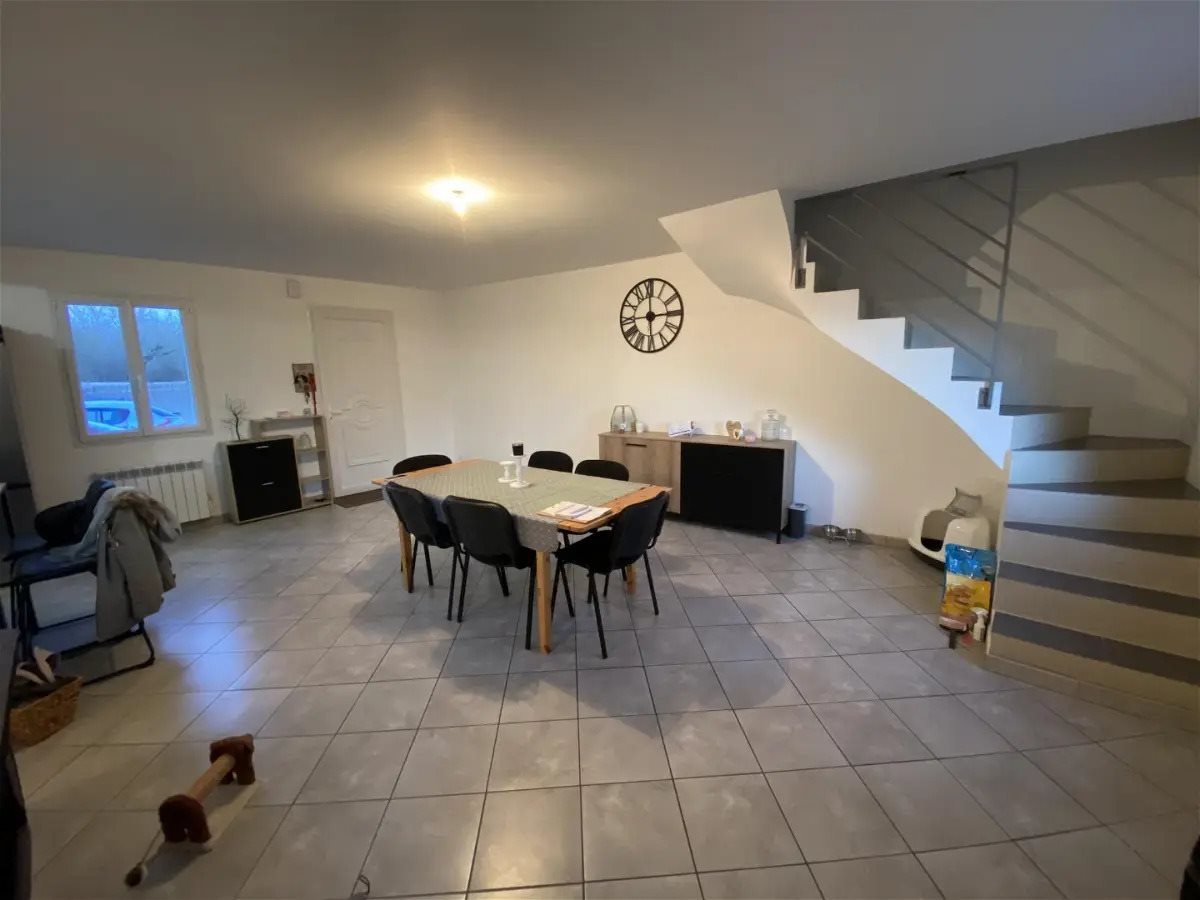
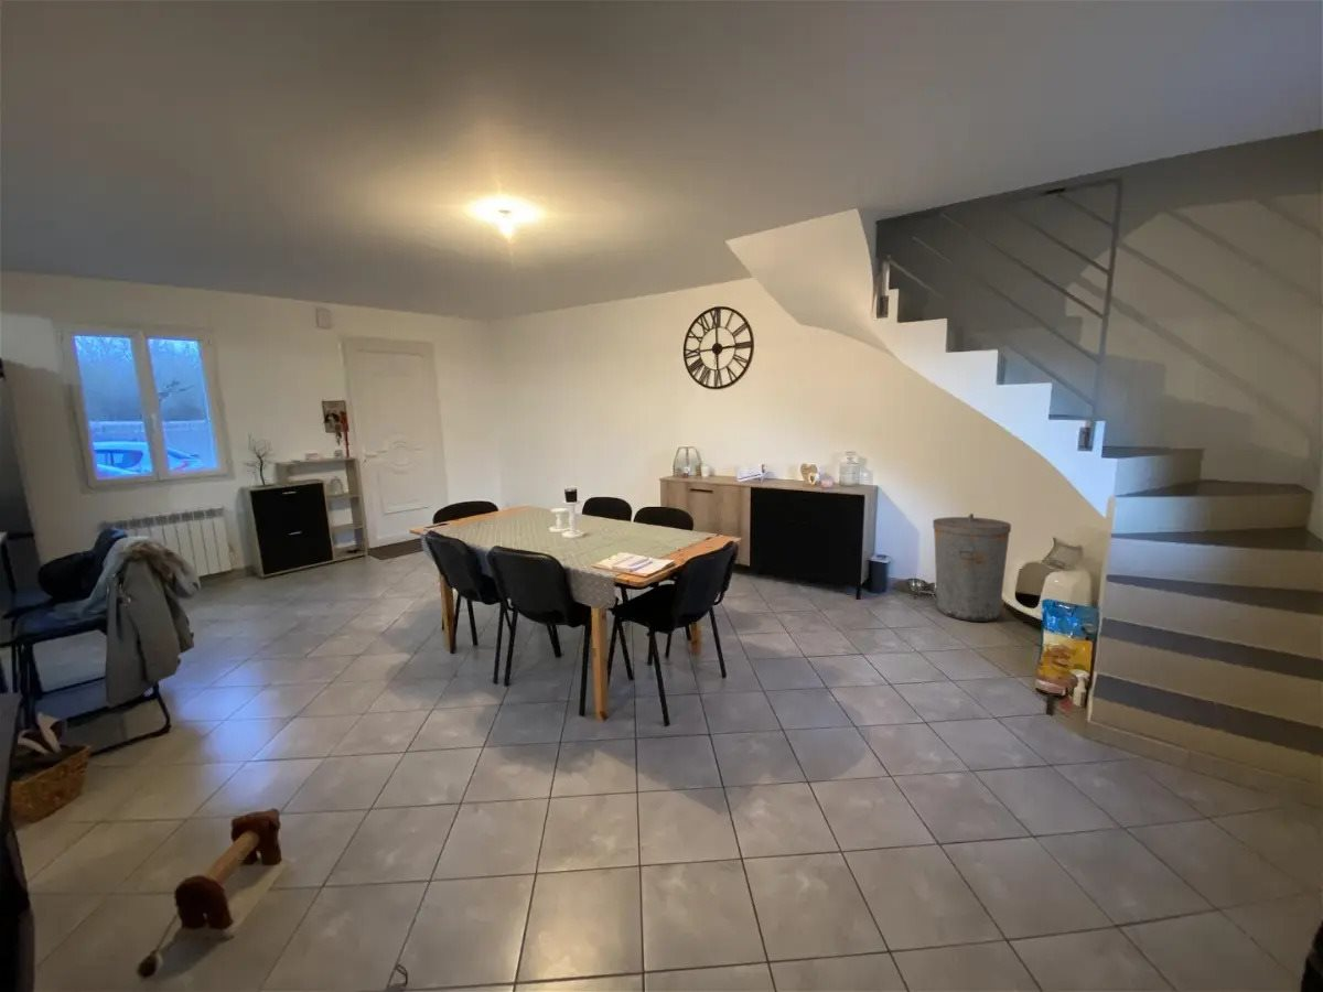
+ trash can [932,513,1012,623]
